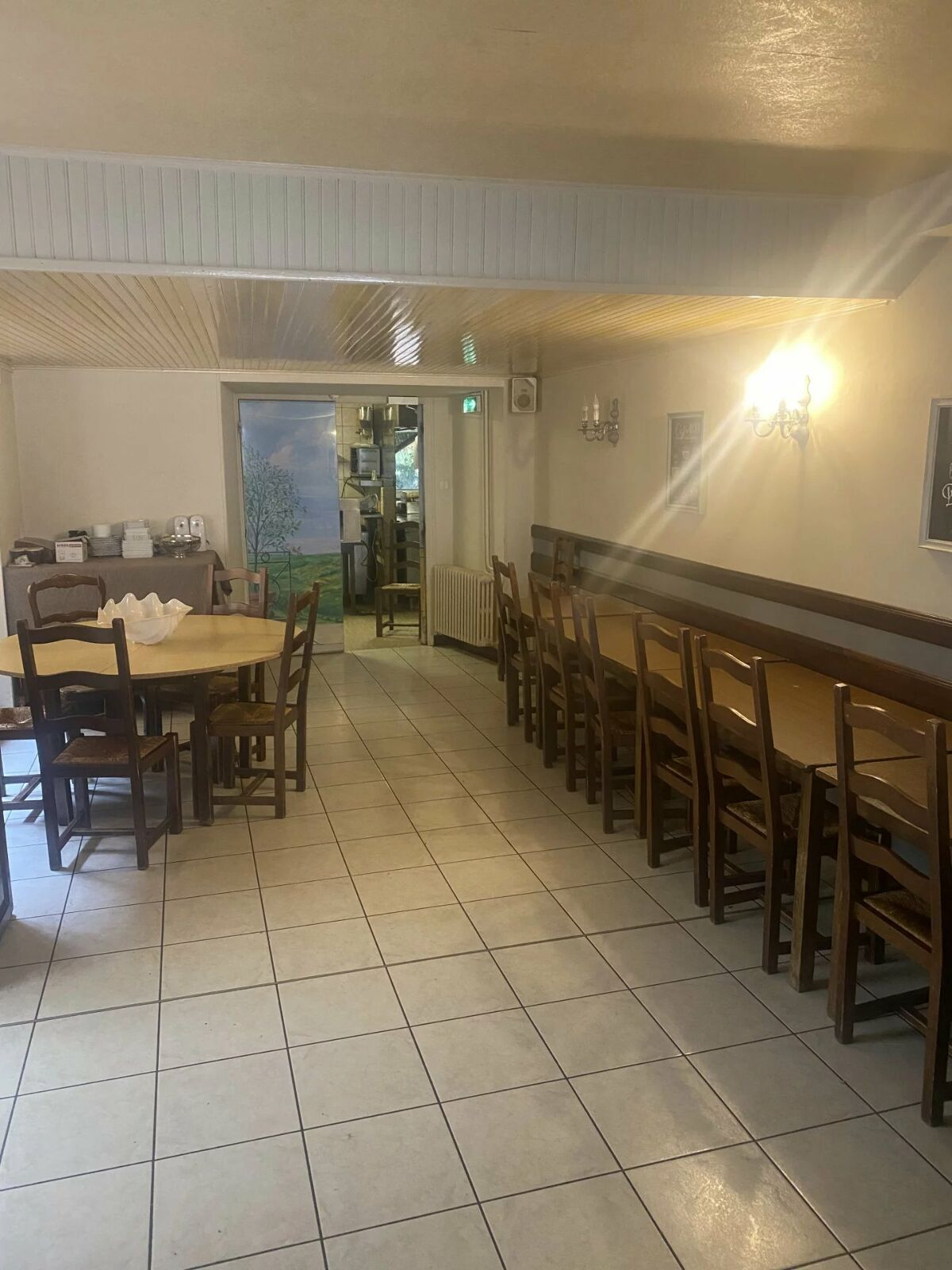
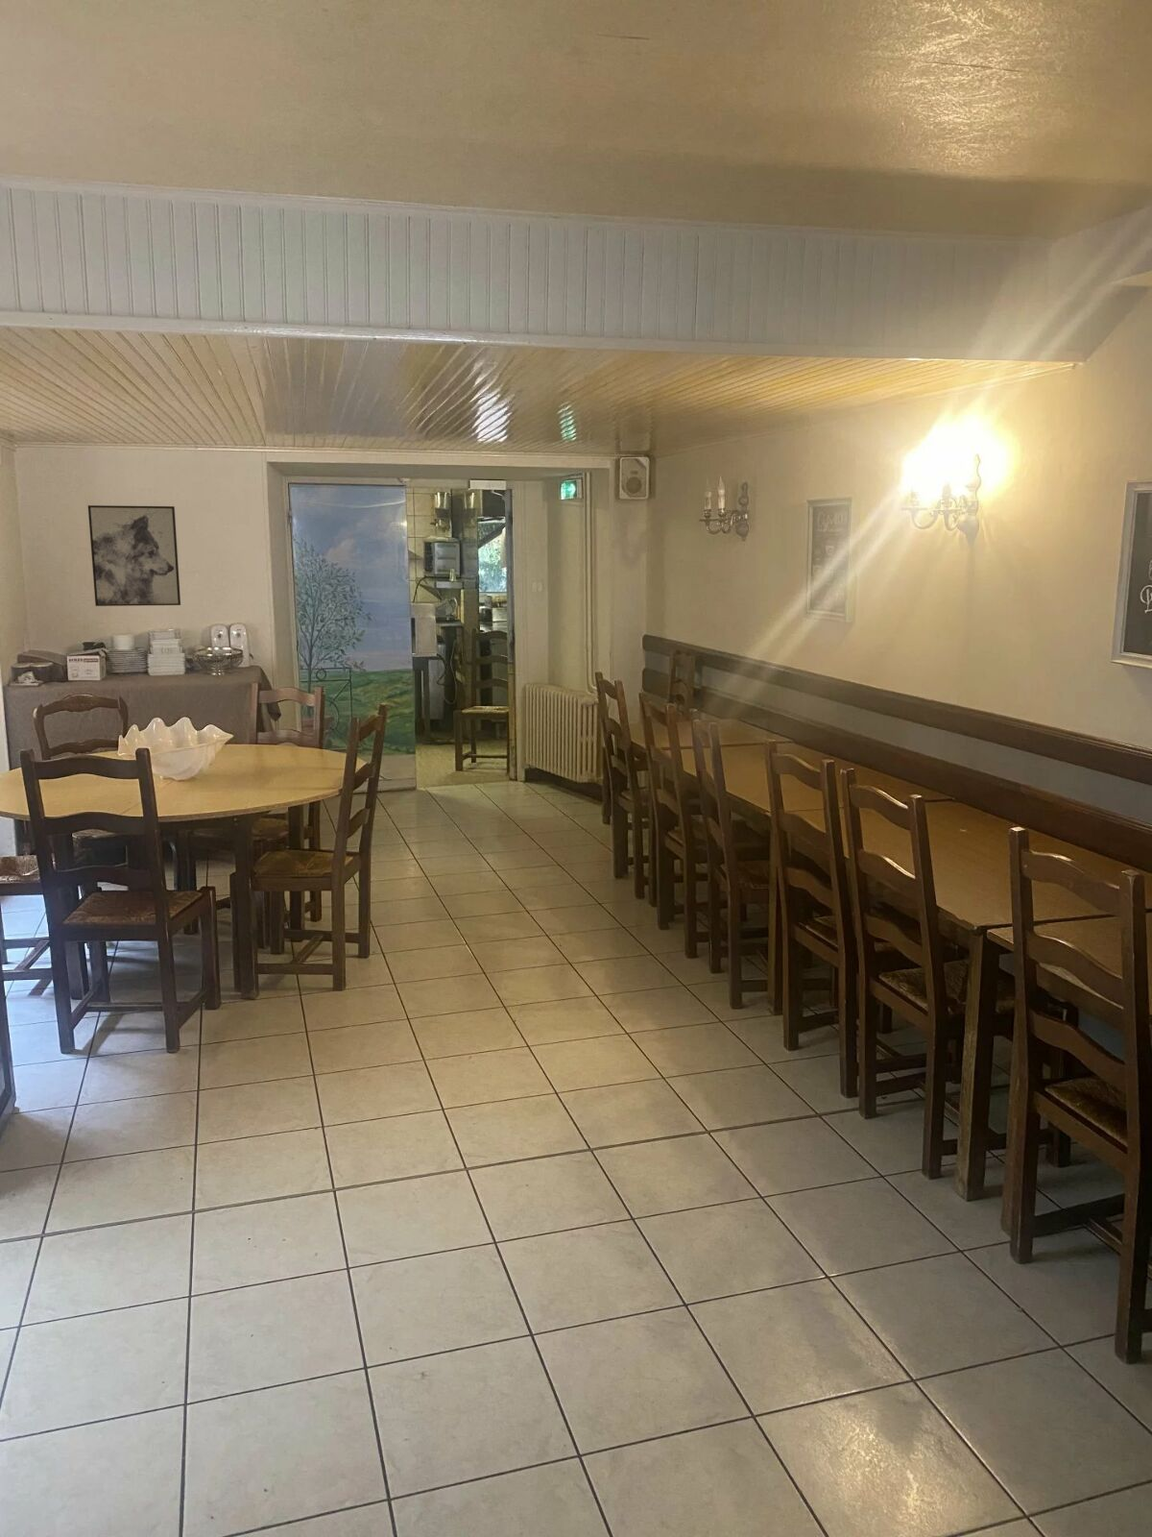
+ wall art [87,505,182,608]
